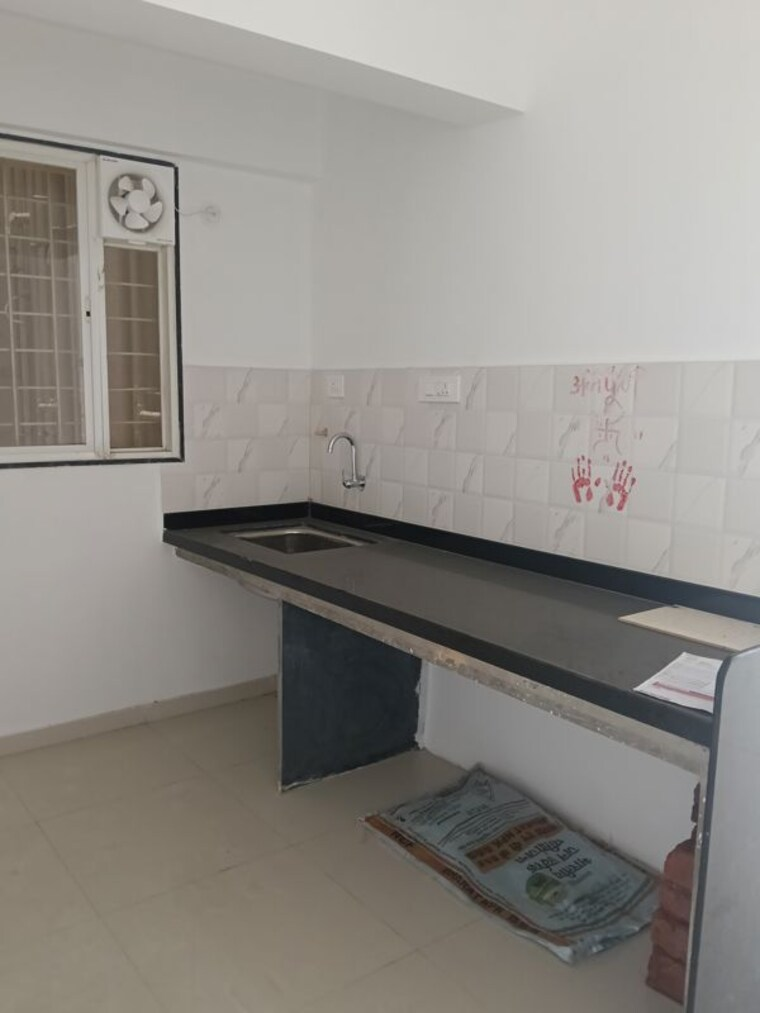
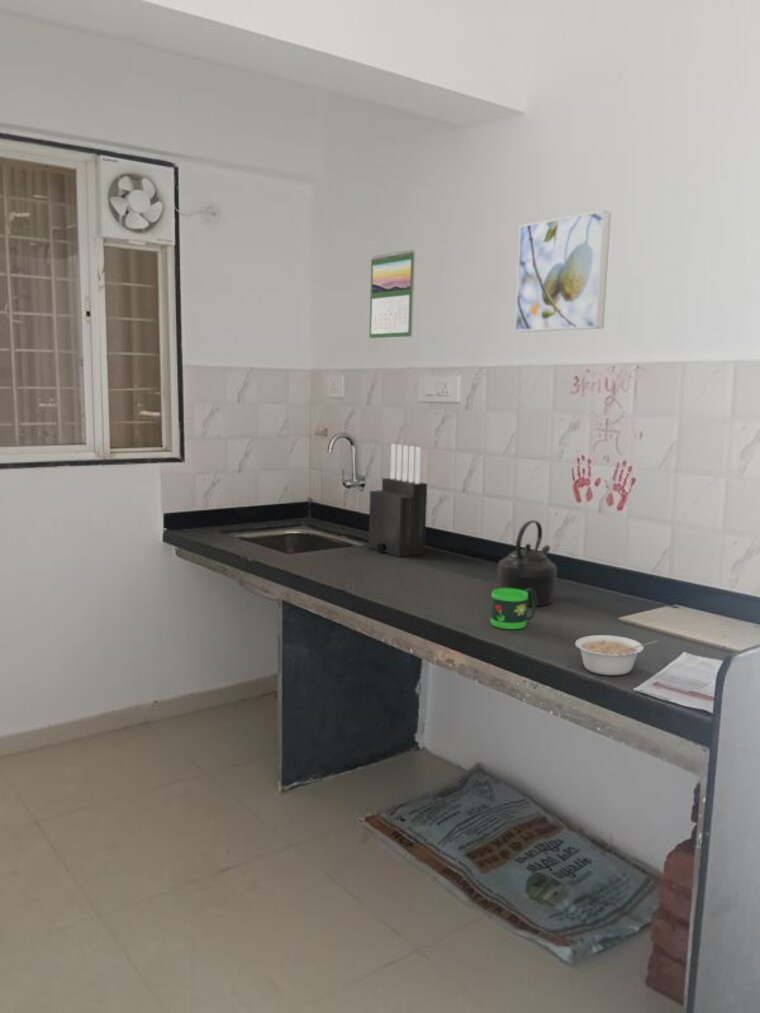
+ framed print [514,209,612,333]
+ kettle [496,519,558,607]
+ calendar [369,249,416,339]
+ legume [574,634,659,676]
+ mug [490,588,537,630]
+ knife block [368,443,428,558]
